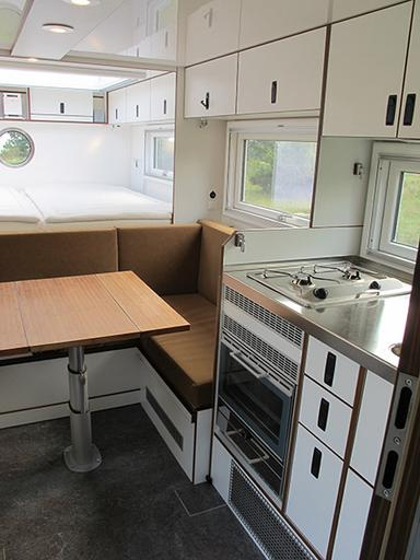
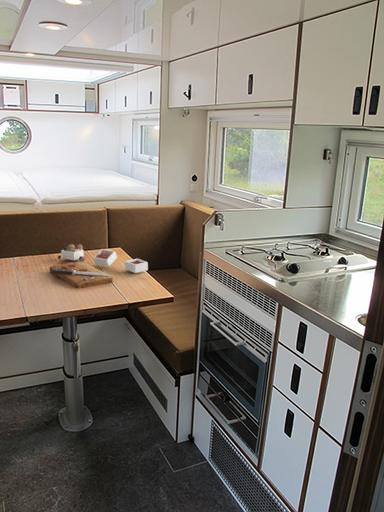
+ cutting board [49,243,149,289]
